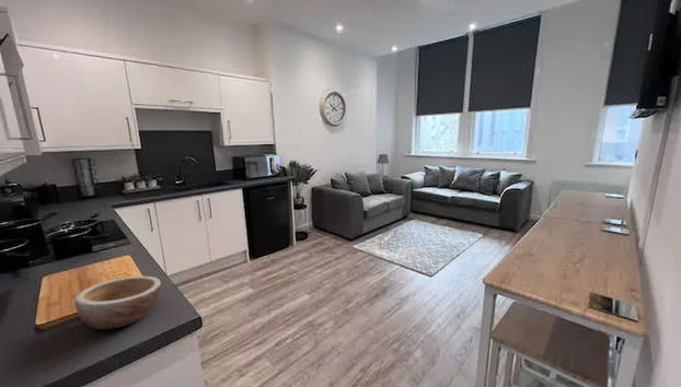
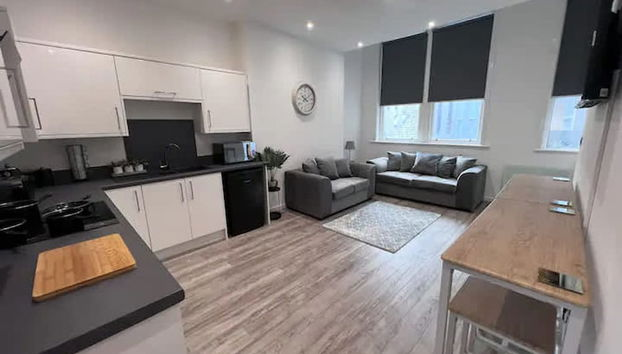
- bowl [73,275,162,330]
